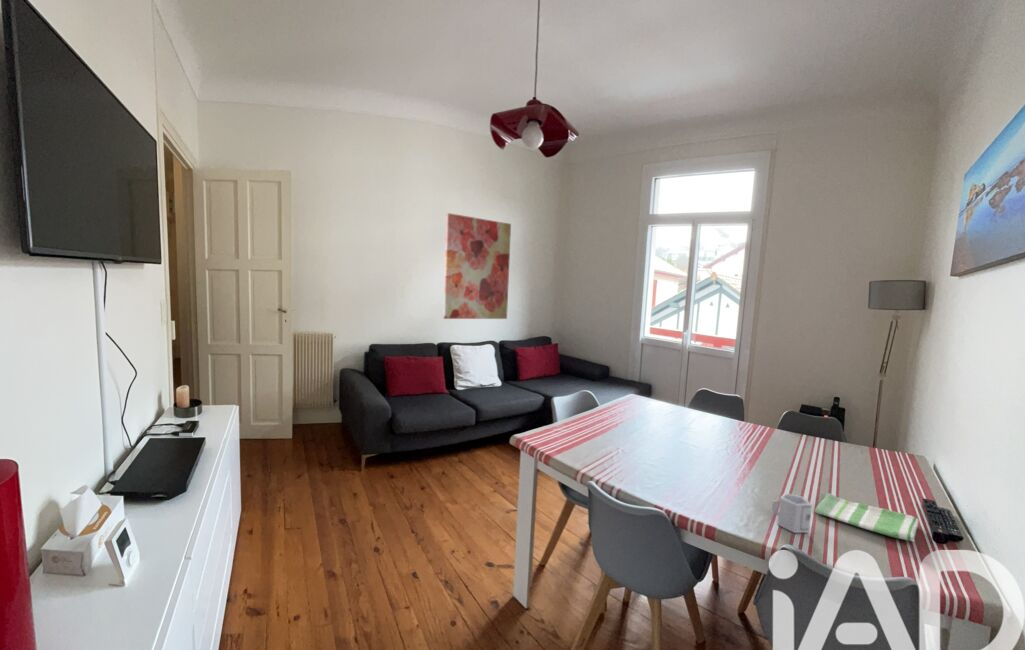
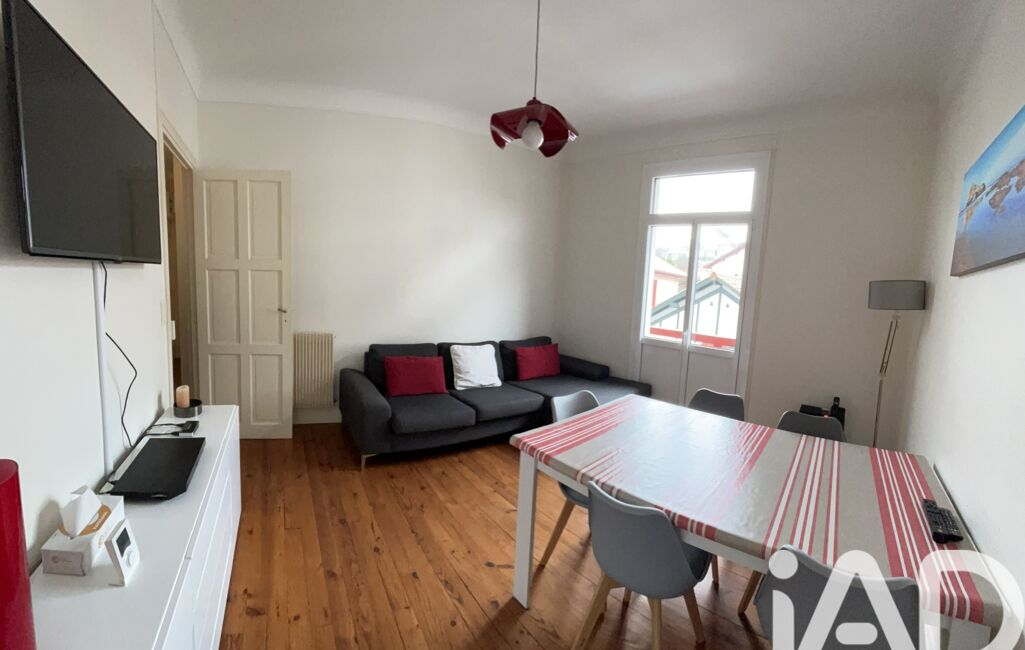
- wall art [442,212,512,320]
- cup [771,492,813,534]
- dish towel [814,492,919,542]
